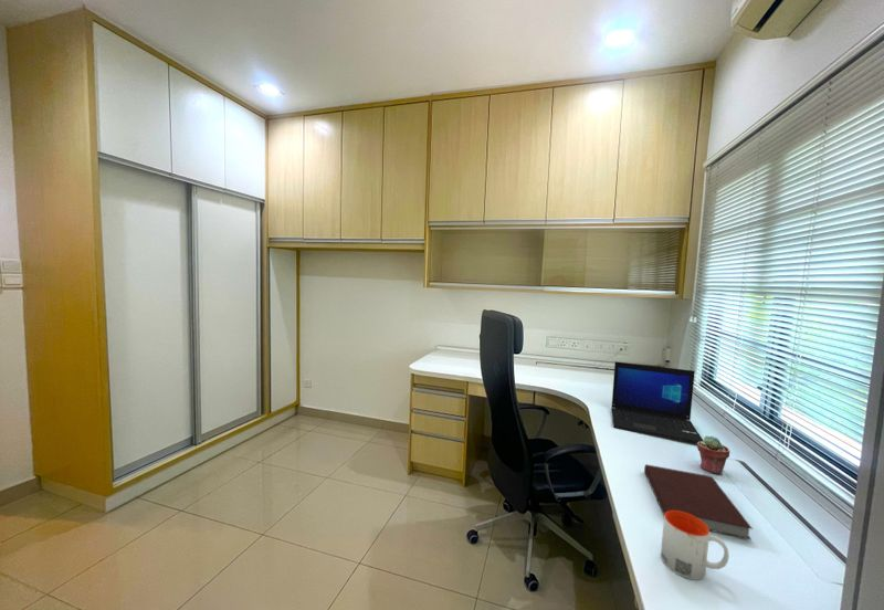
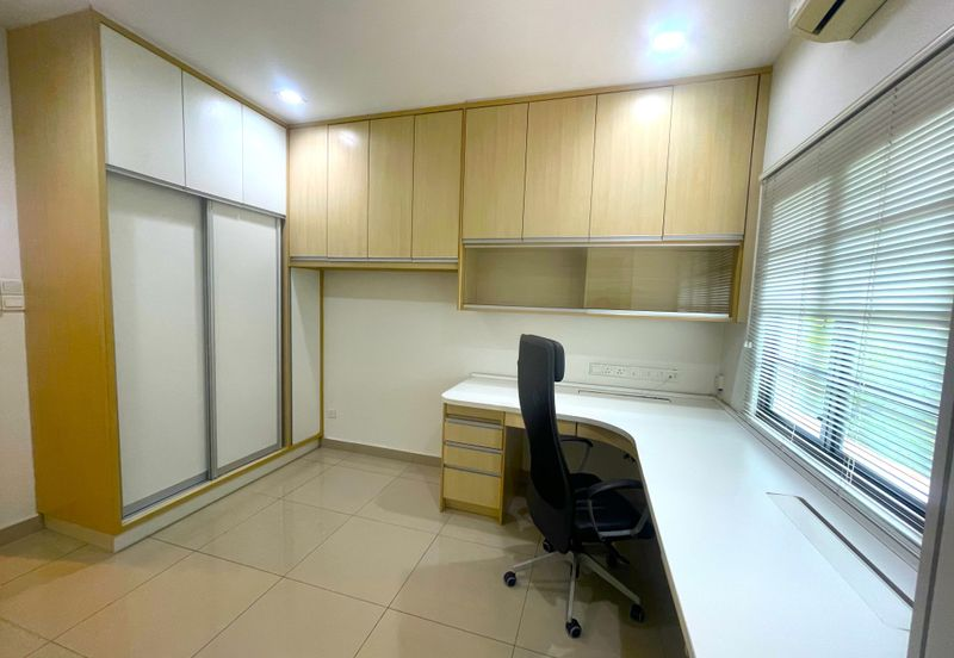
- laptop [610,360,704,444]
- notebook [643,463,754,540]
- mug [660,511,730,581]
- potted succulent [696,435,730,476]
